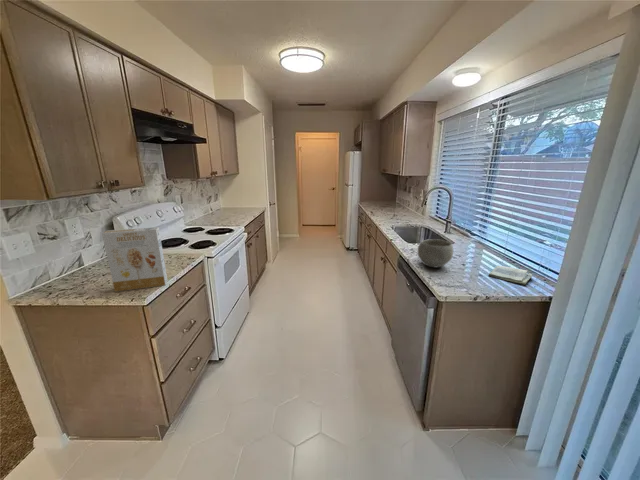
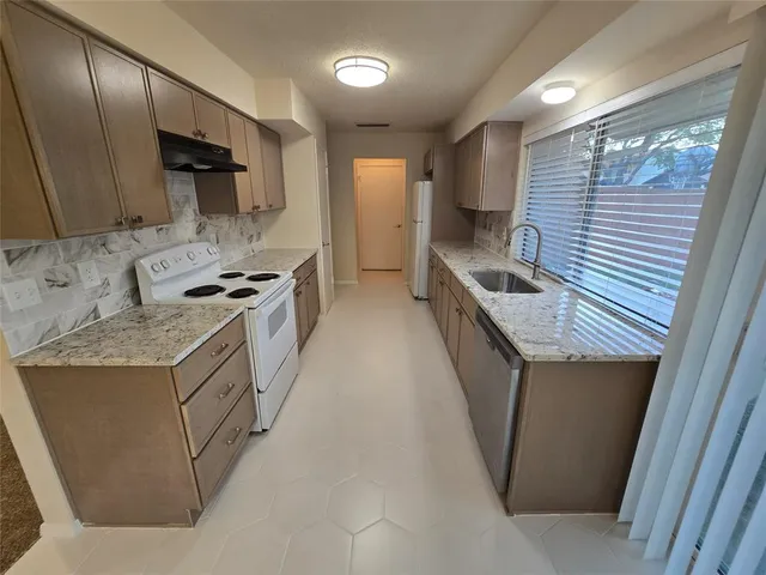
- bowl [417,238,454,268]
- cereal box [101,226,169,293]
- dish towel [488,265,534,286]
